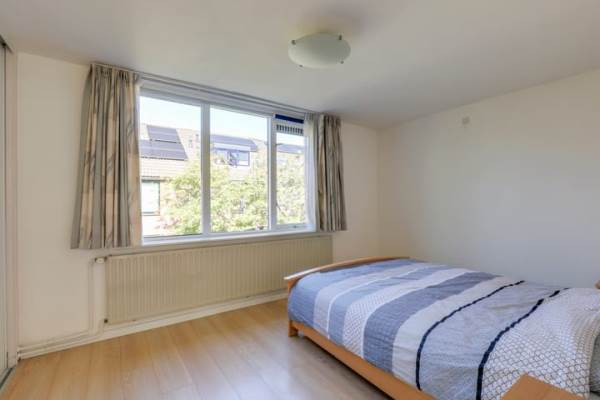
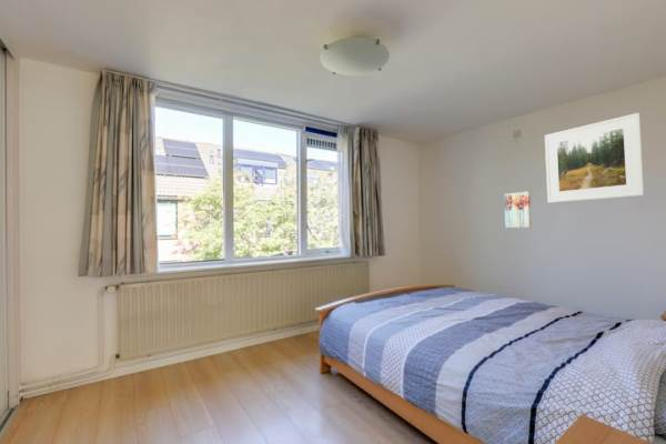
+ wall art [503,191,533,229]
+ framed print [544,112,645,204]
